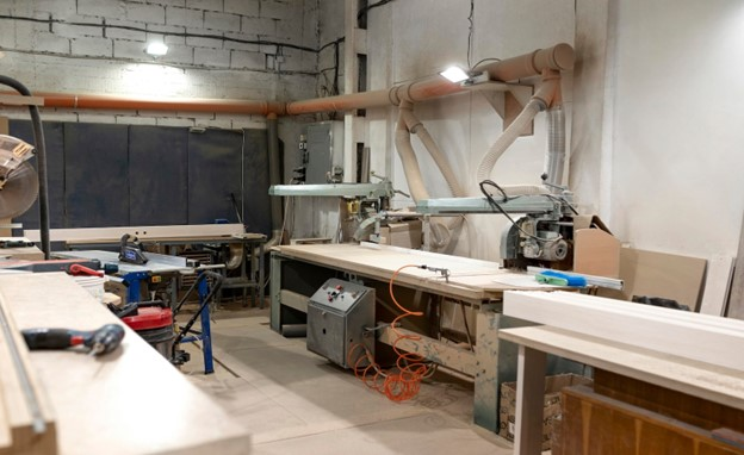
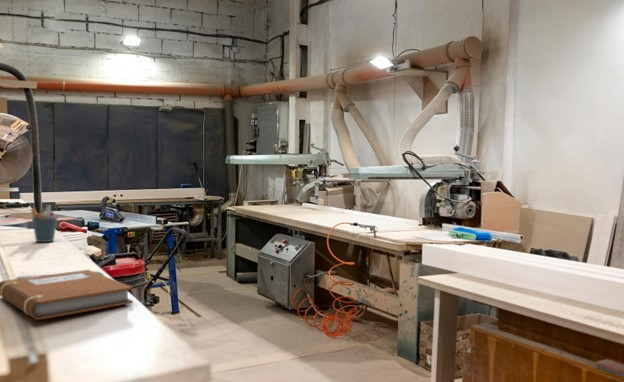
+ notebook [0,269,134,321]
+ pen holder [30,205,58,243]
